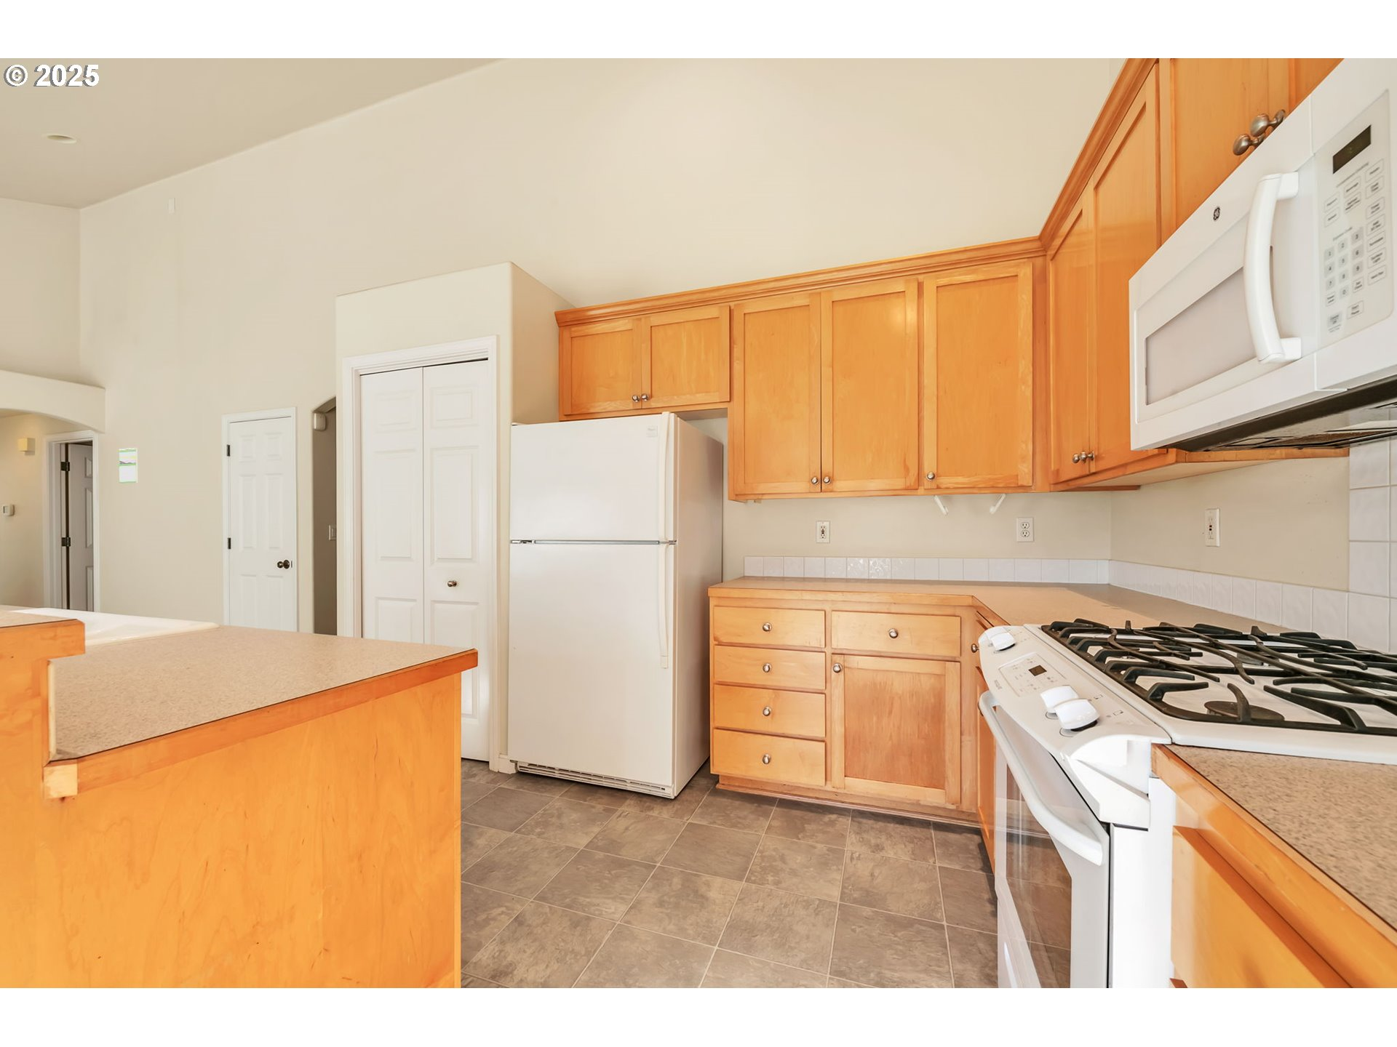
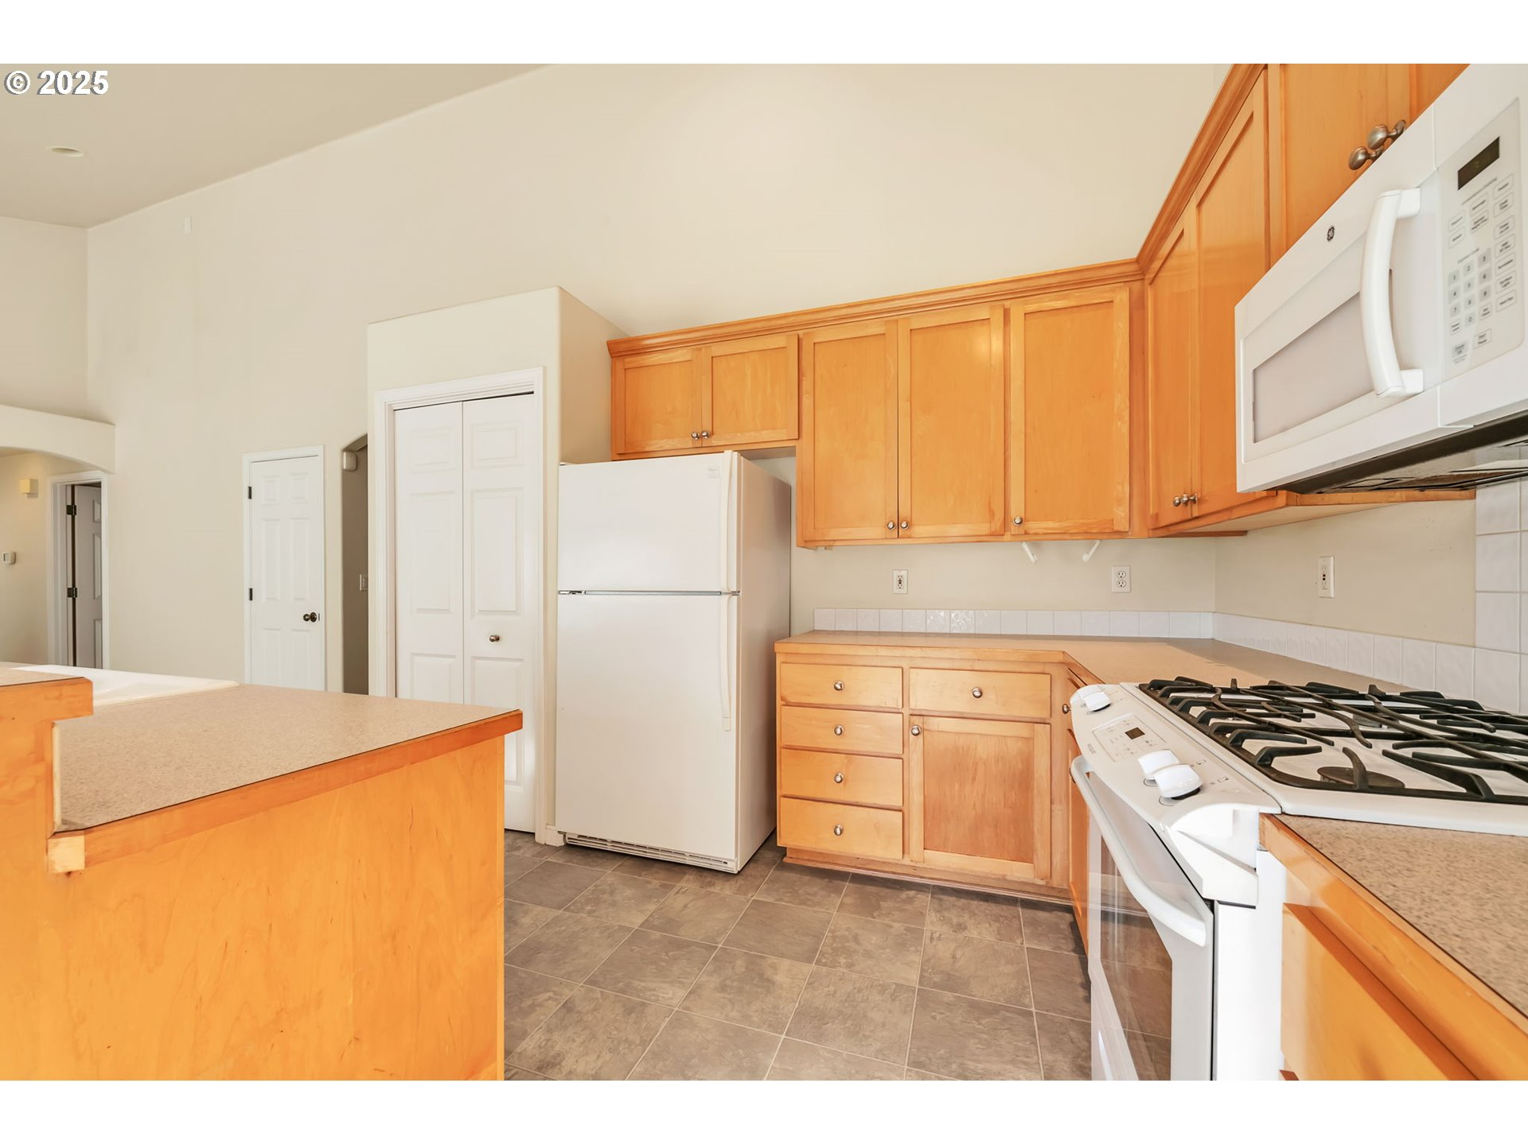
- calendar [118,448,139,484]
